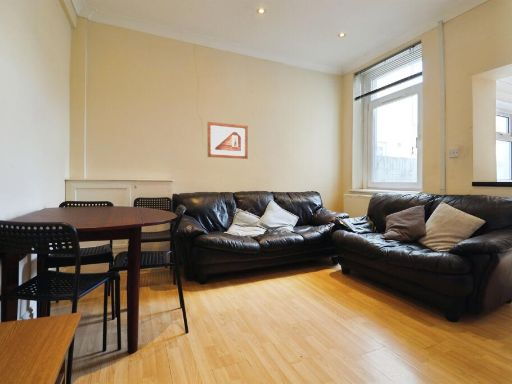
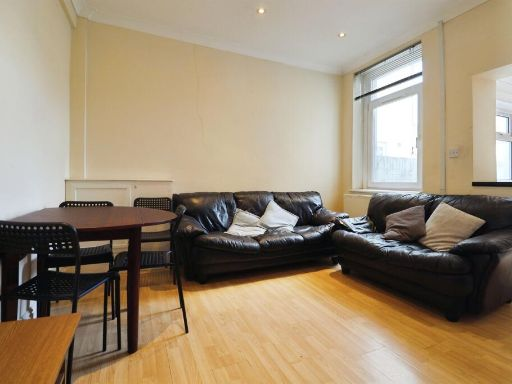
- picture frame [207,121,249,160]
